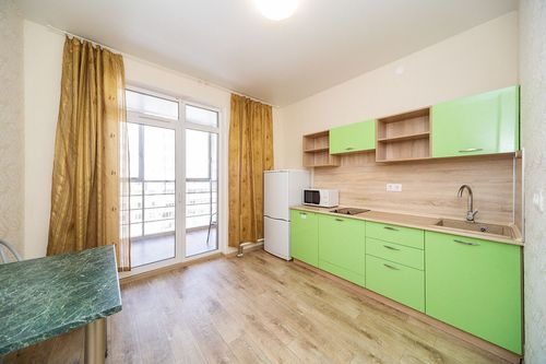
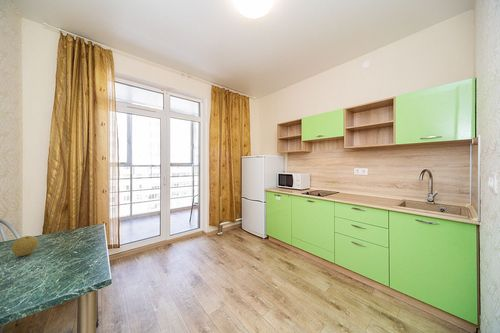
+ fruit [11,235,39,257]
